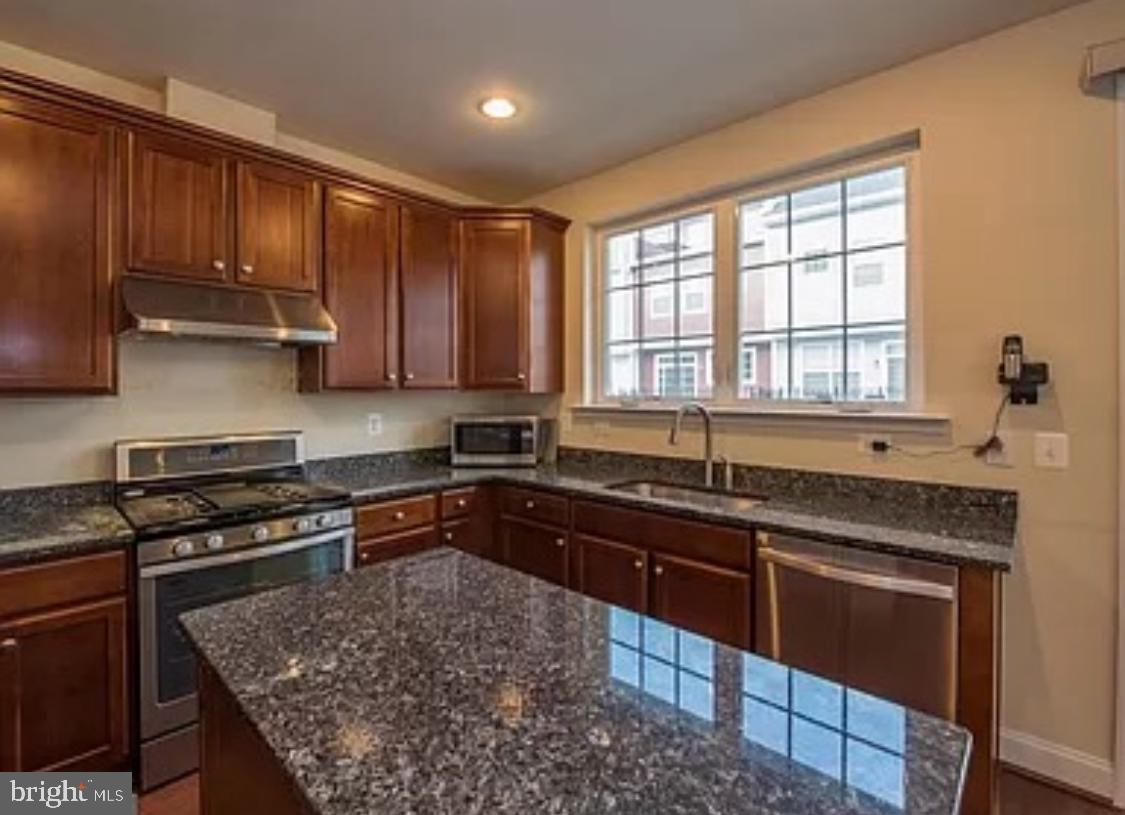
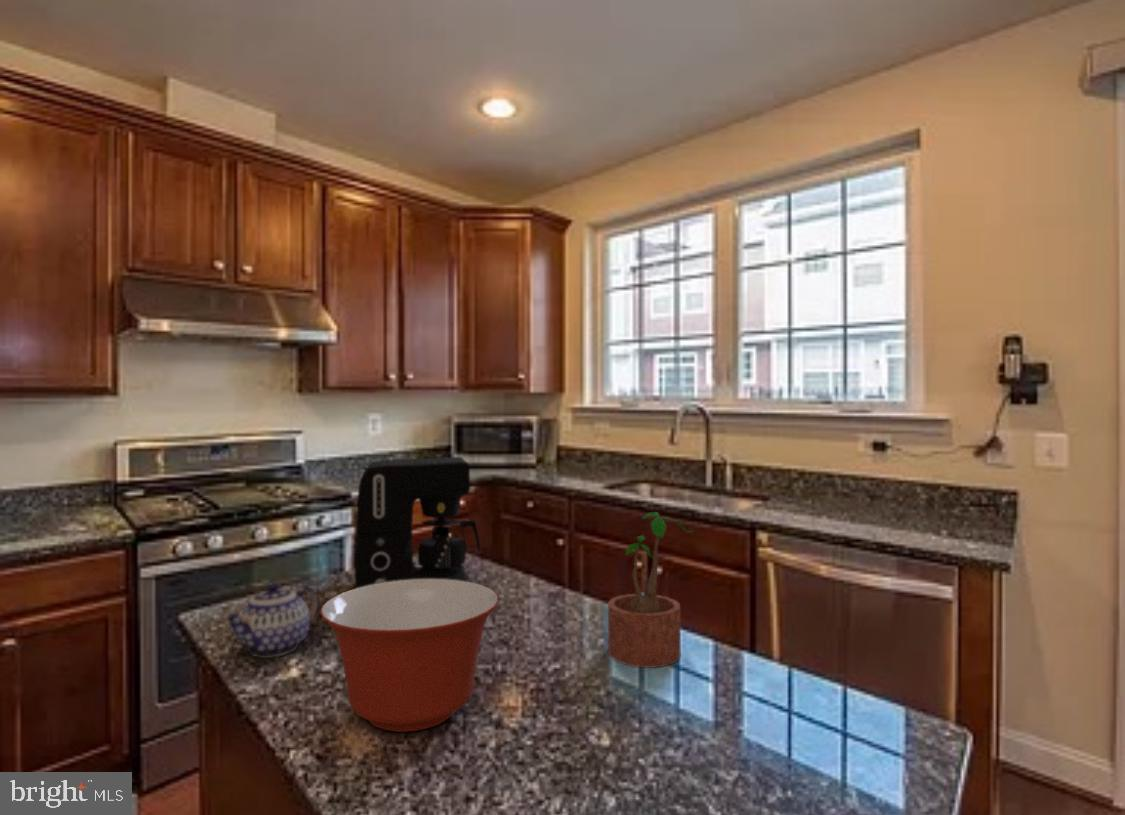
+ potted plant [607,511,695,669]
+ coffee maker [354,456,481,589]
+ mixing bowl [319,579,499,733]
+ teapot [221,582,319,659]
